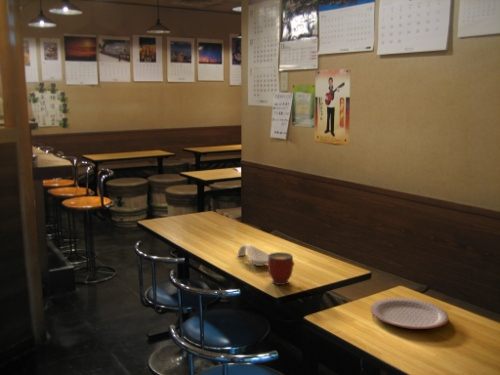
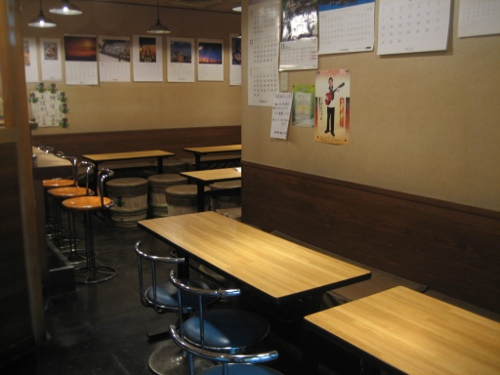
- spoon rest [237,243,269,267]
- mug [267,251,295,286]
- plate [369,297,450,330]
